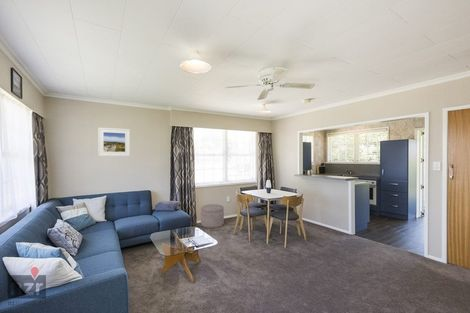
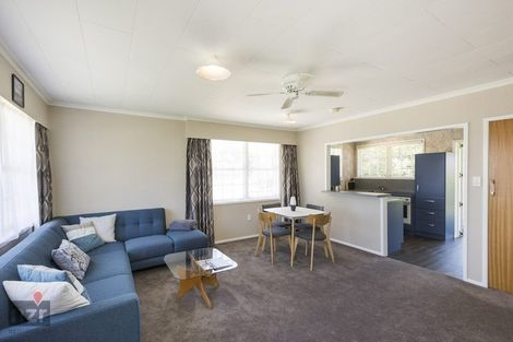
- ottoman [200,203,225,229]
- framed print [97,127,131,157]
